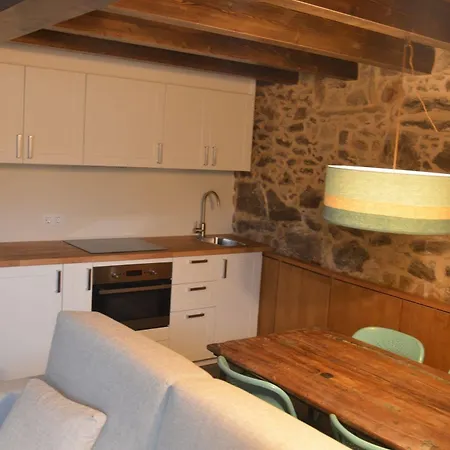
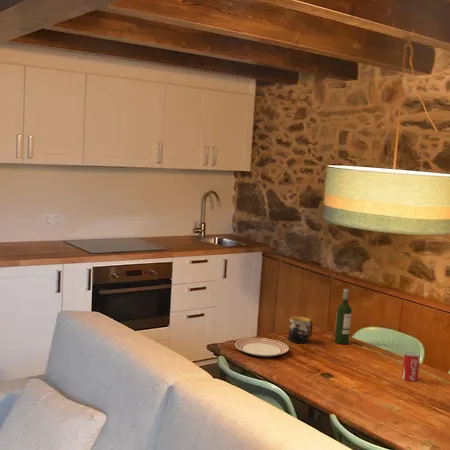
+ mug [287,316,314,345]
+ beverage can [401,351,421,383]
+ dinner plate [234,337,290,358]
+ wine bottle [333,288,353,345]
